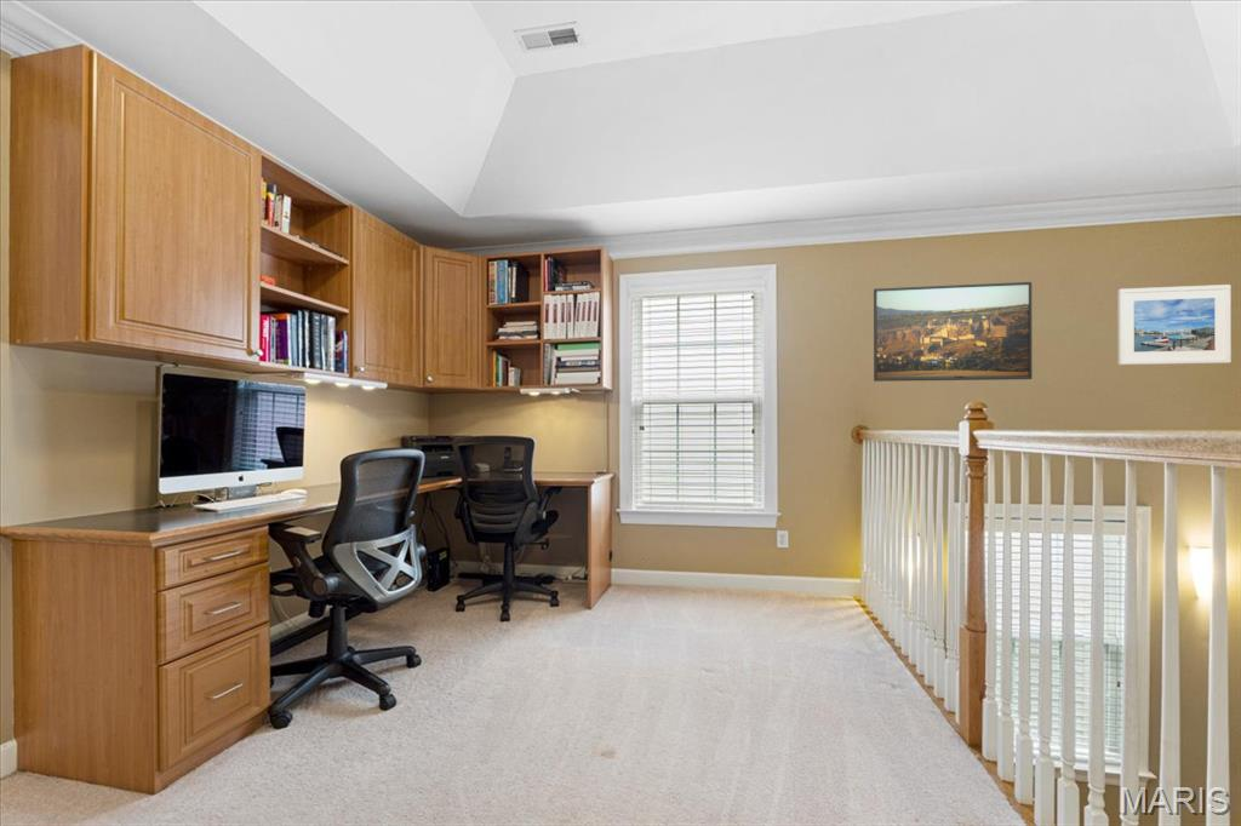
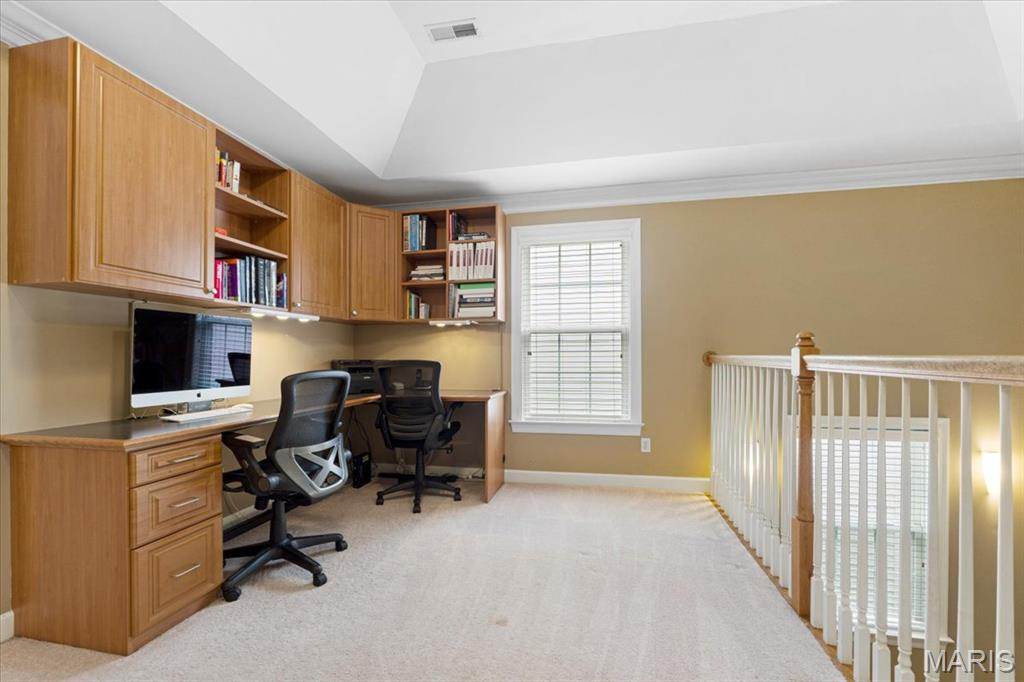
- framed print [1116,283,1233,366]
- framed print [873,281,1034,383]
